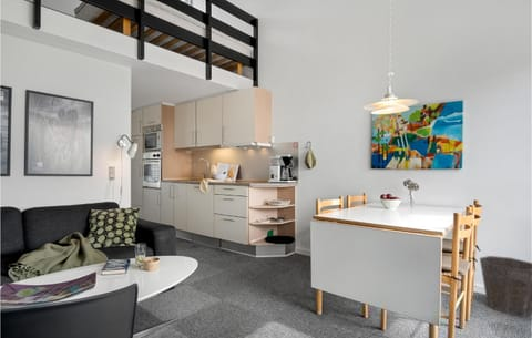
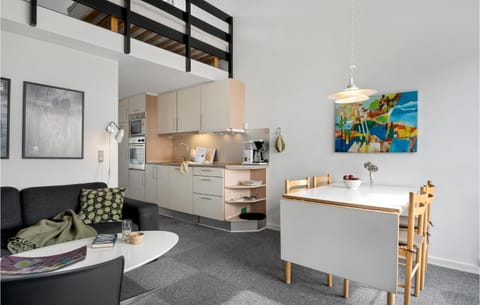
- waste bin [479,255,532,318]
